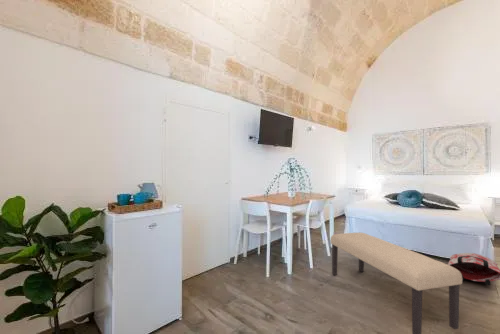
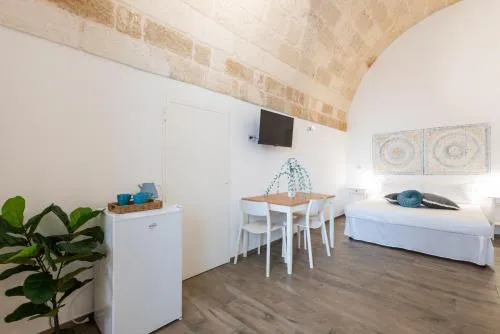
- bench [330,232,463,334]
- bag [447,252,500,286]
